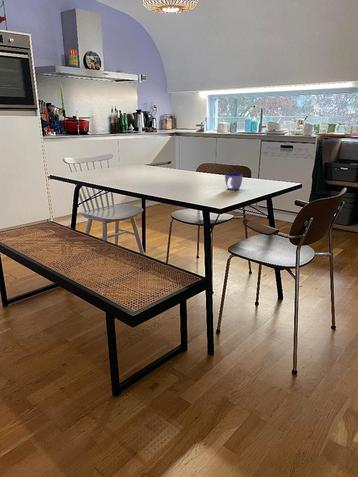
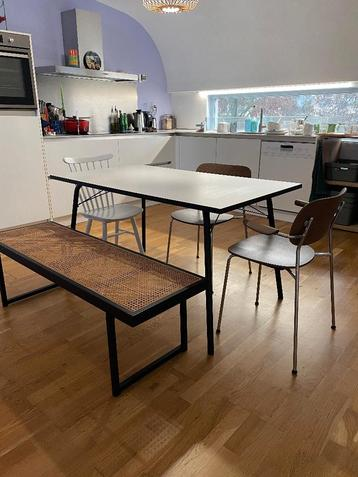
- cup [224,173,244,191]
